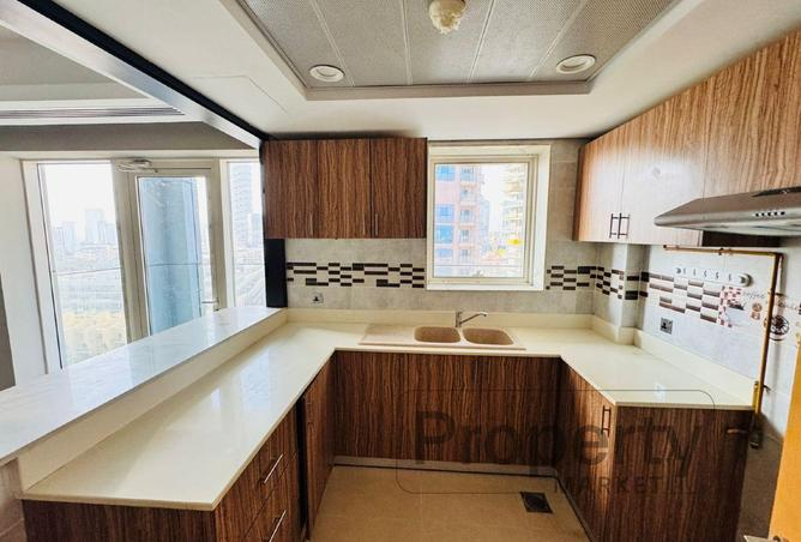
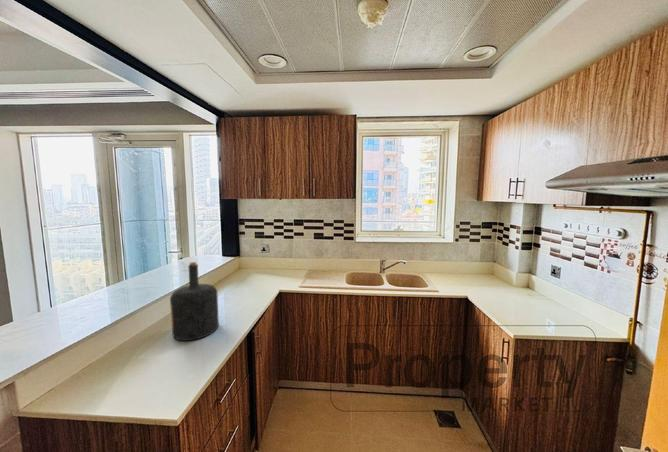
+ bottle [169,261,220,342]
